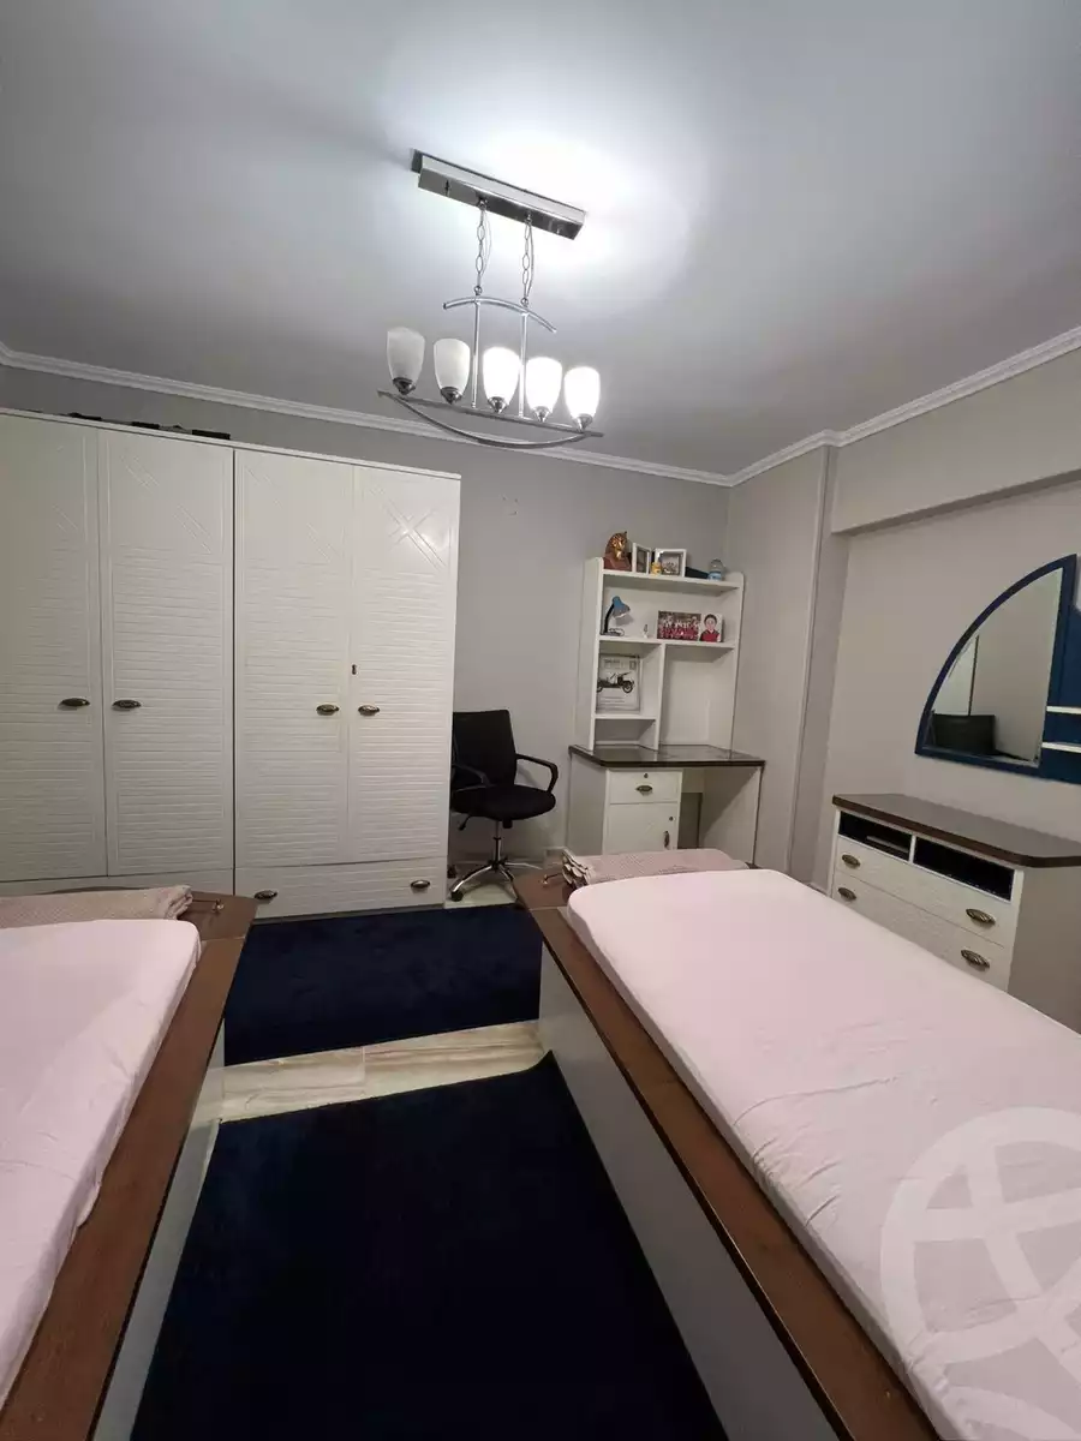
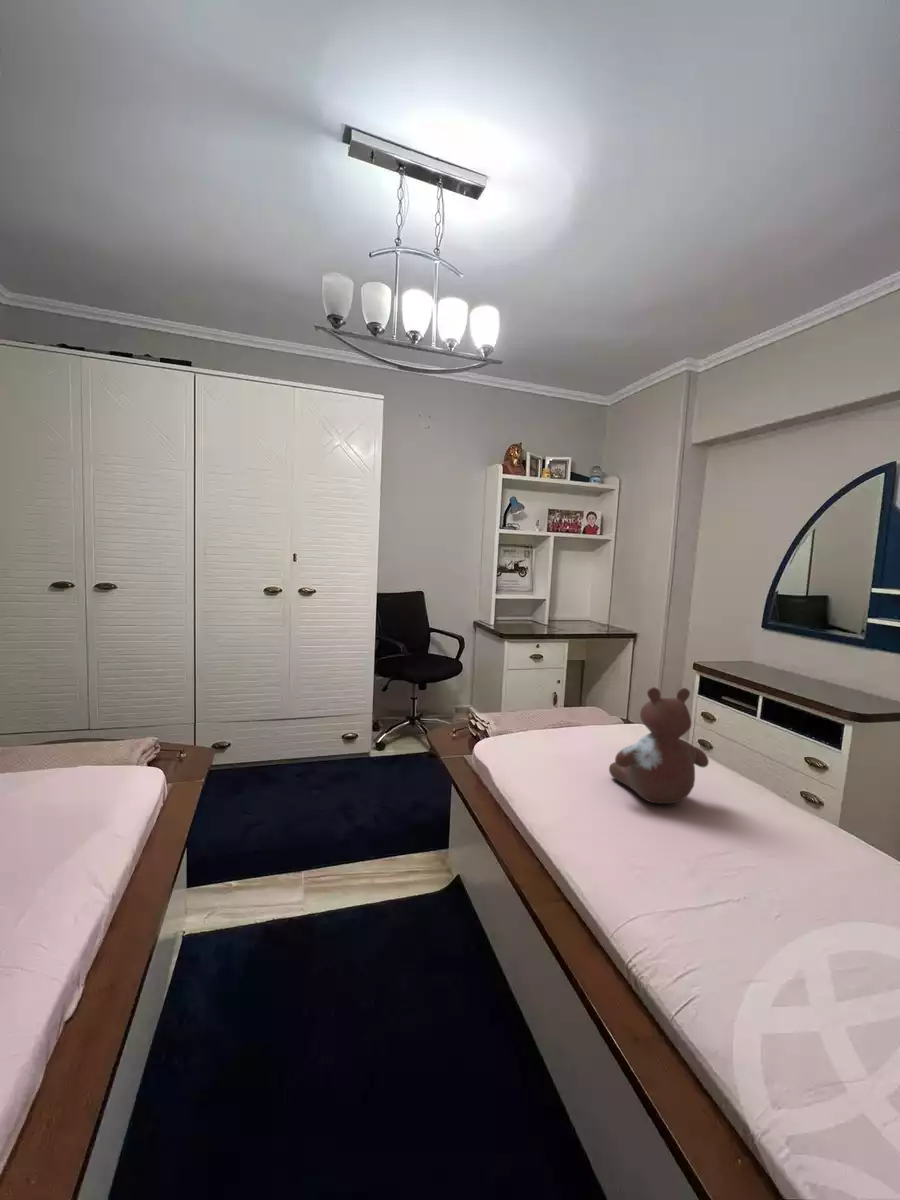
+ stuffed bear [608,686,710,804]
